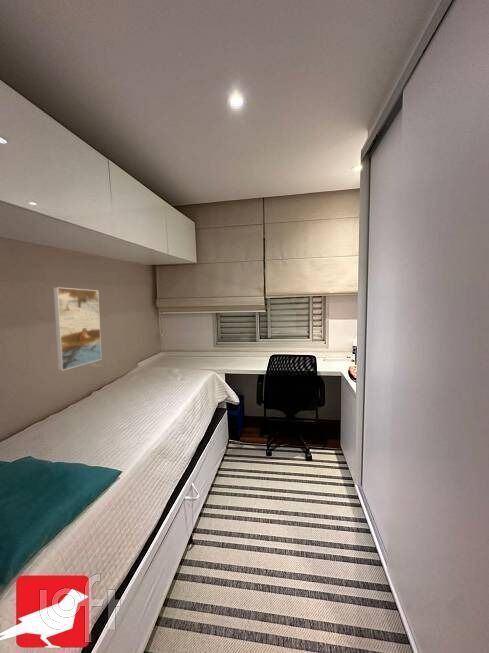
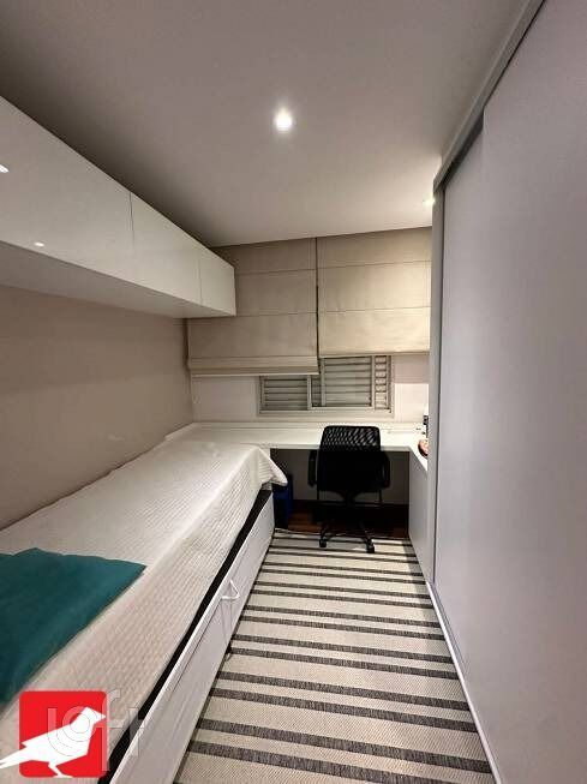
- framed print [52,286,103,372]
